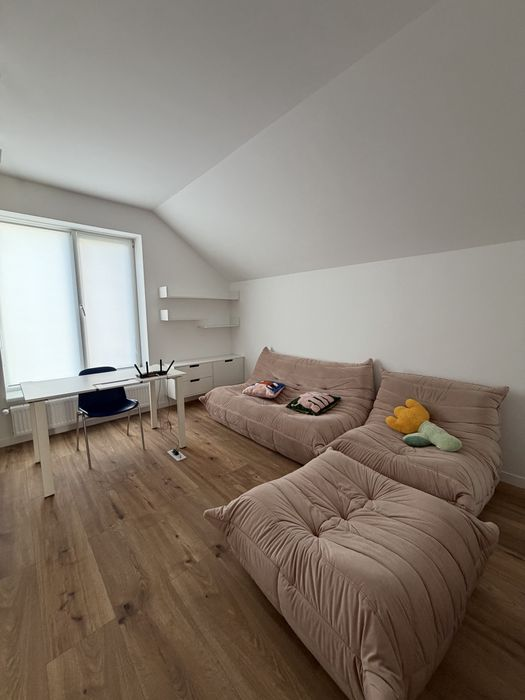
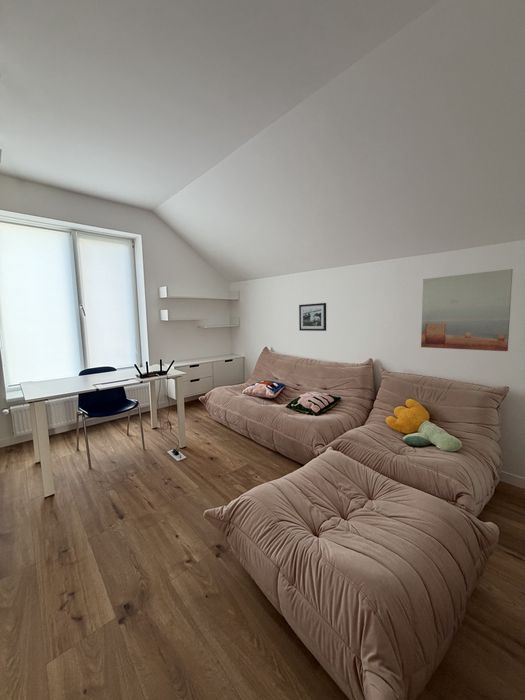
+ wall art [420,268,514,352]
+ picture frame [298,302,327,332]
